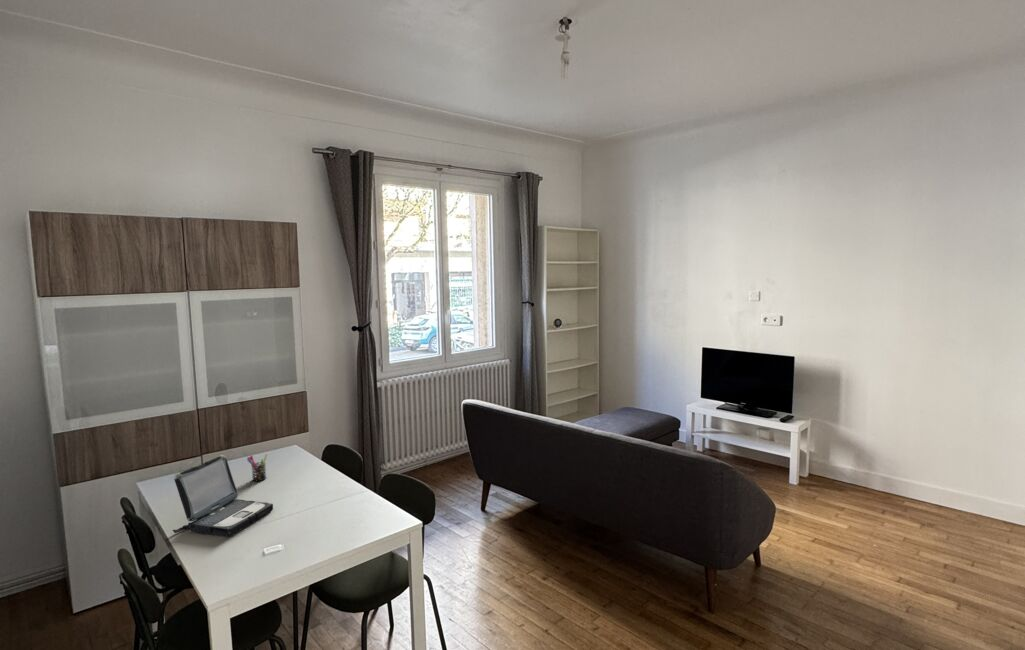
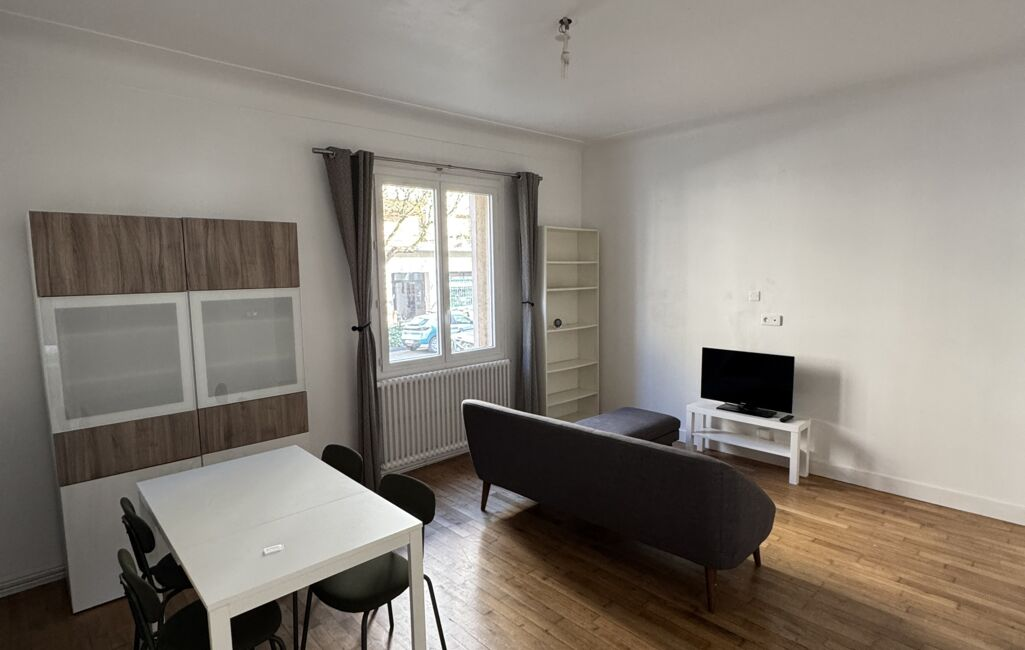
- pen holder [246,453,269,482]
- laptop [172,454,274,537]
